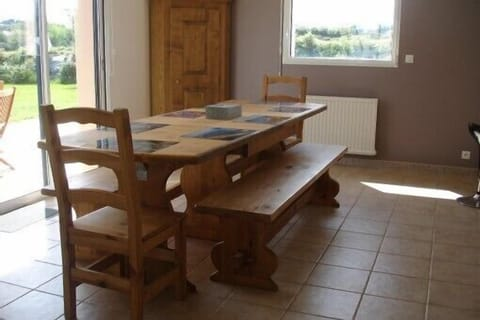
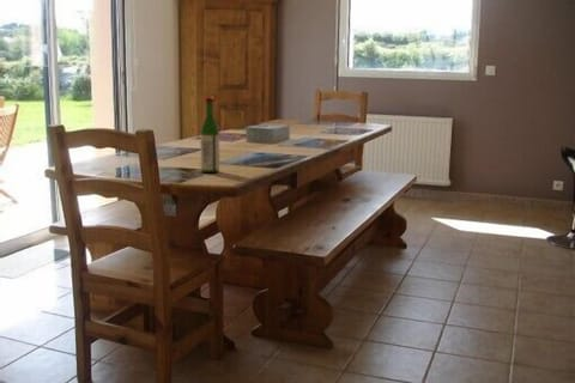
+ wine bottle [199,97,220,174]
